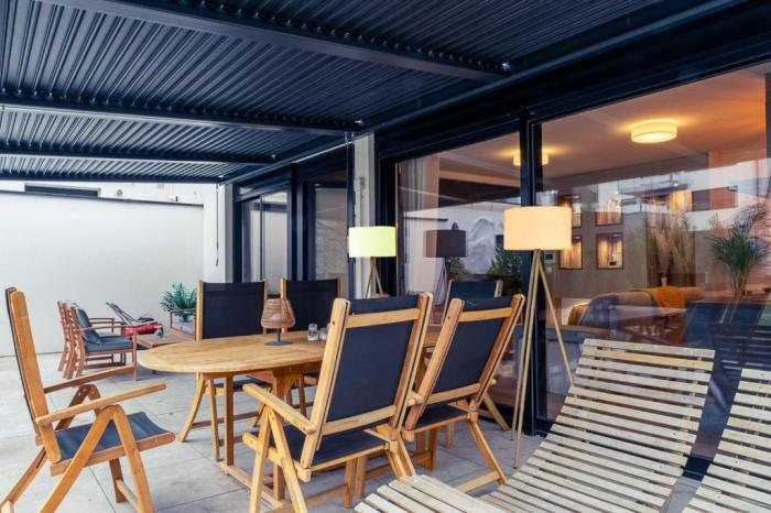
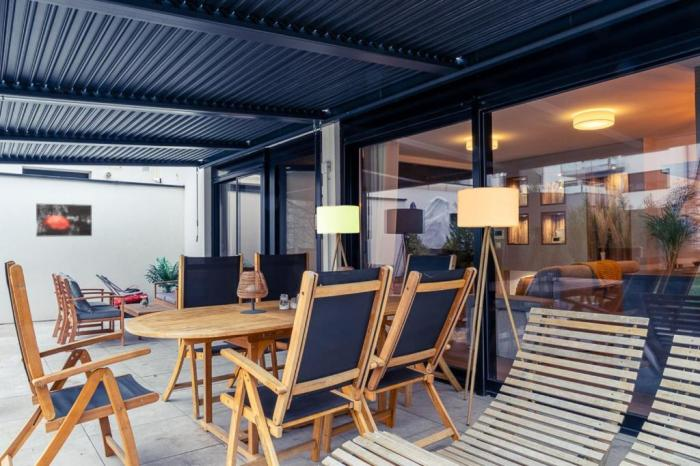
+ wall art [35,203,93,238]
